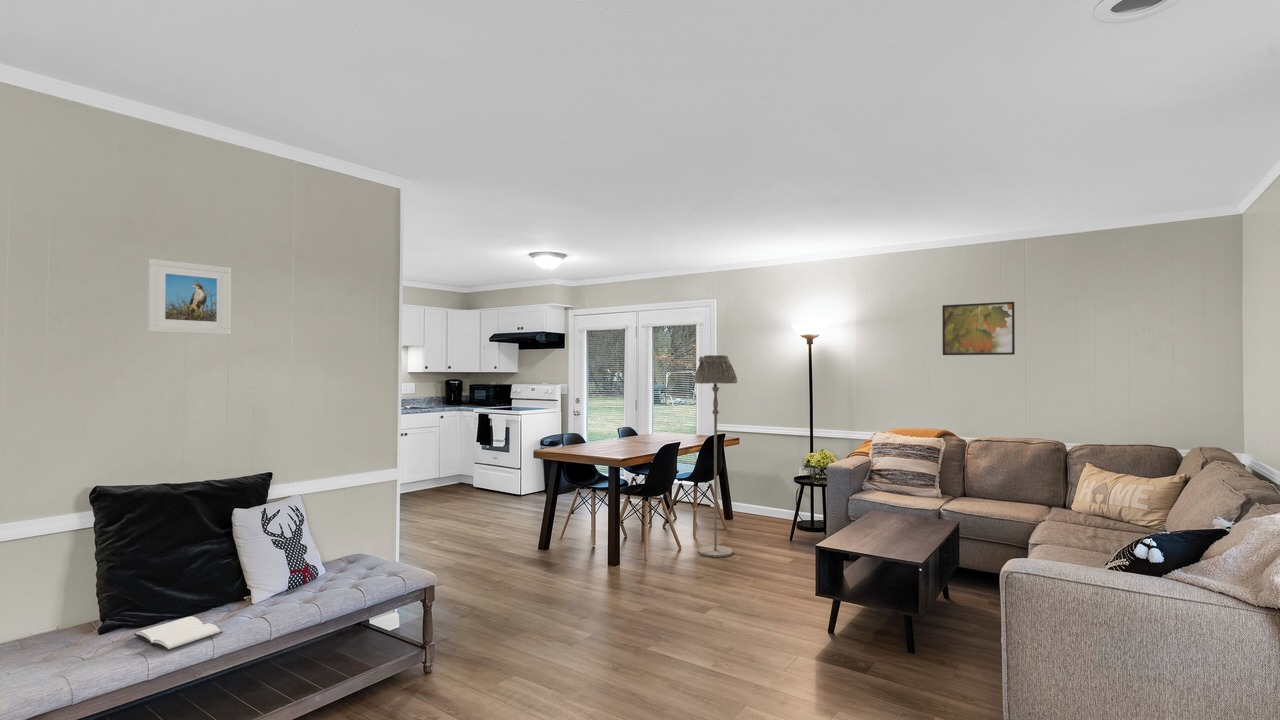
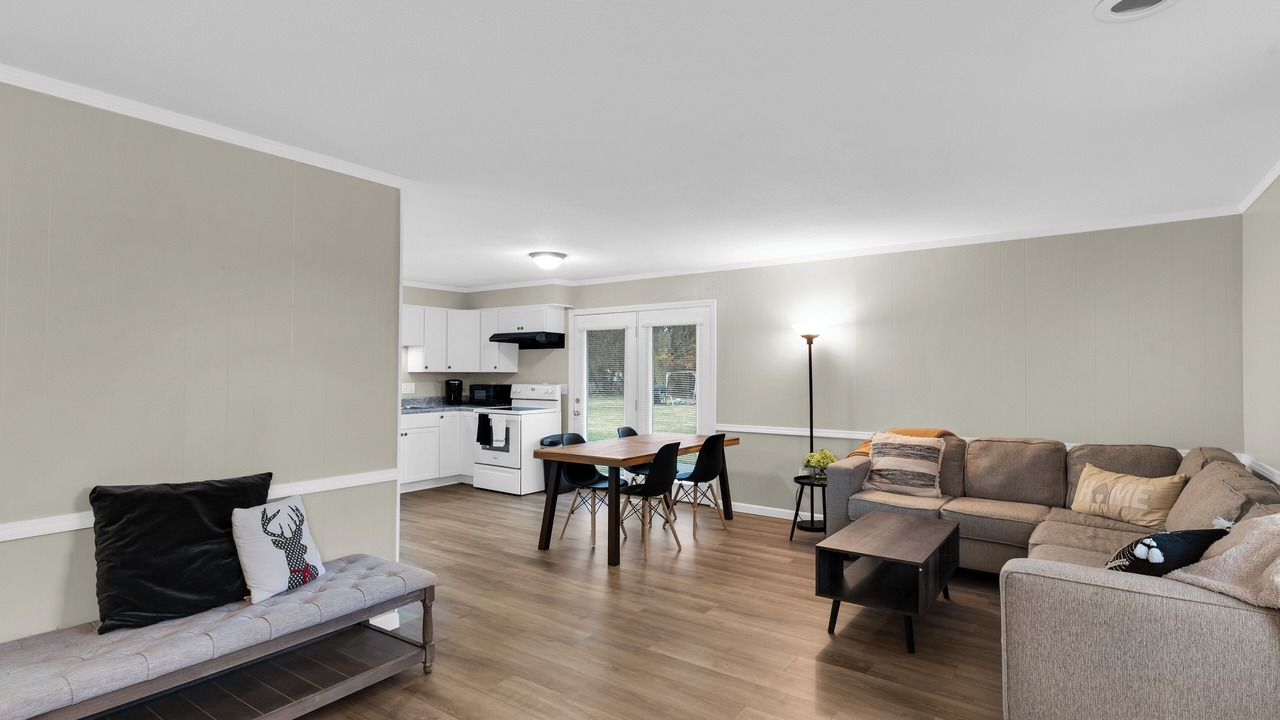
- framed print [941,301,1016,356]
- book [133,615,224,652]
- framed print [147,258,232,336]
- floor lamp [692,354,739,558]
